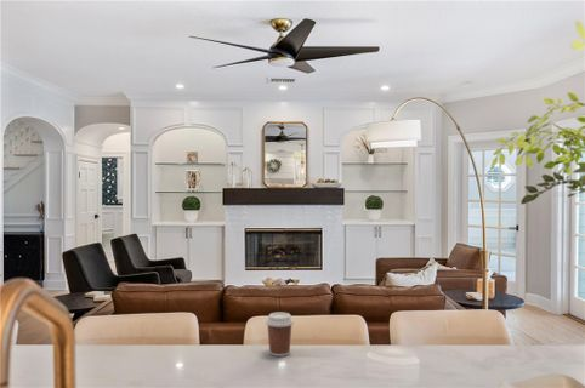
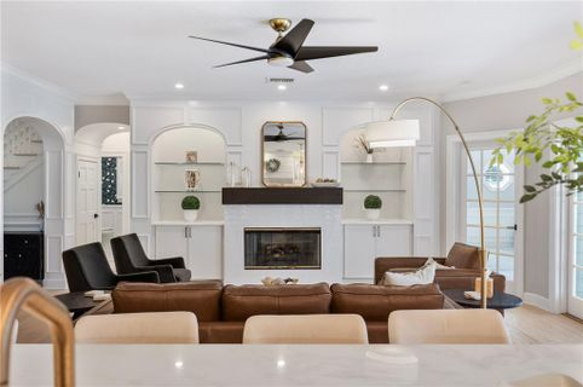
- coffee cup [265,312,295,358]
